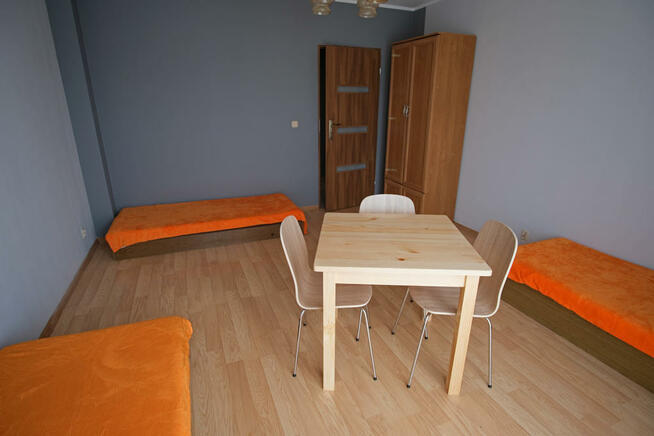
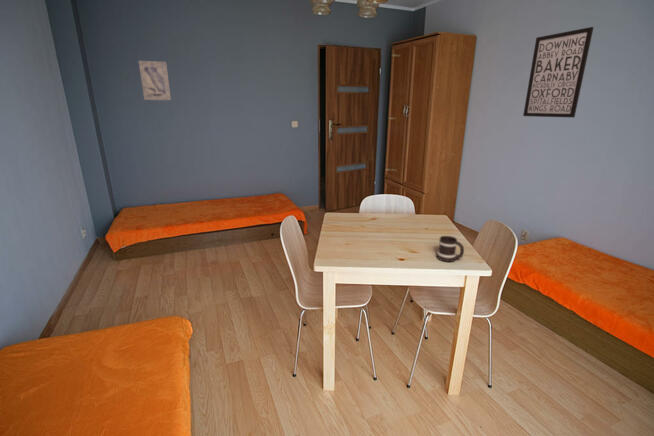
+ mug [436,235,465,263]
+ wall art [522,26,595,119]
+ wall art [138,60,172,101]
